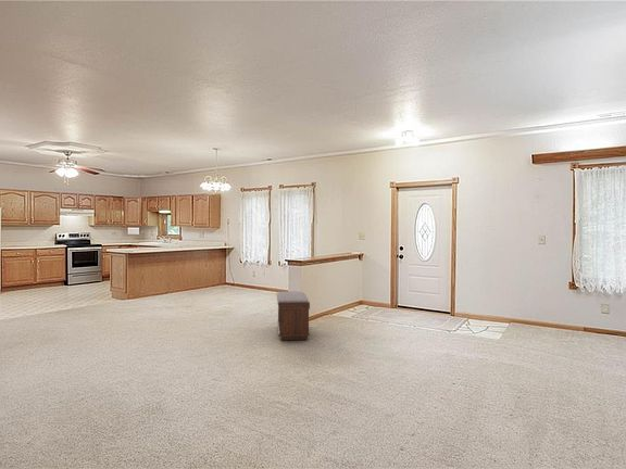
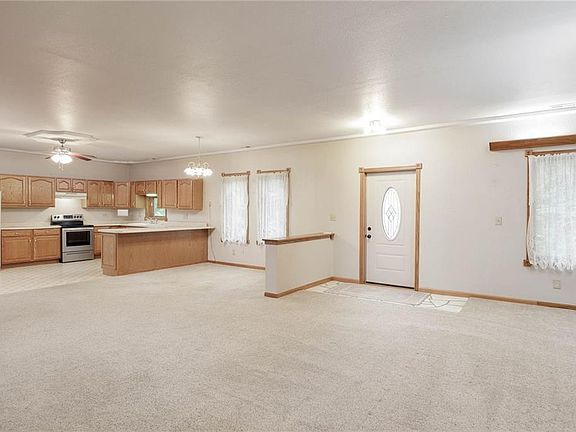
- bench [276,290,311,341]
